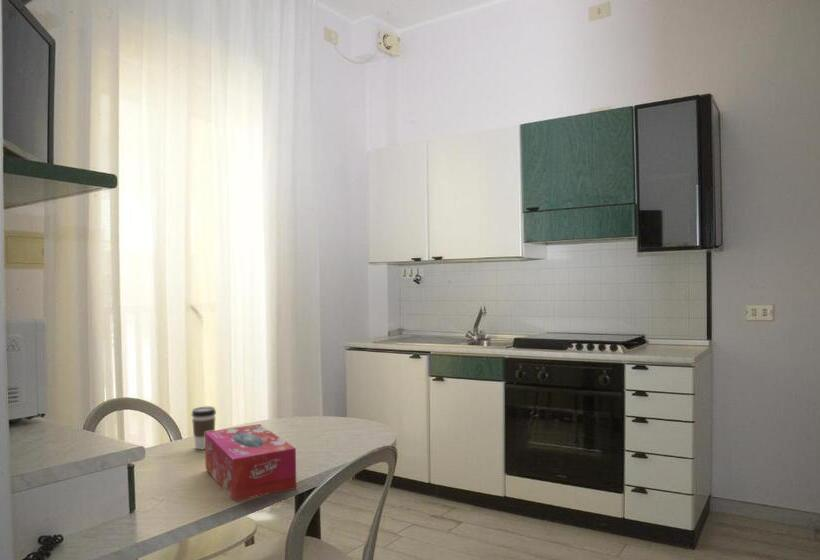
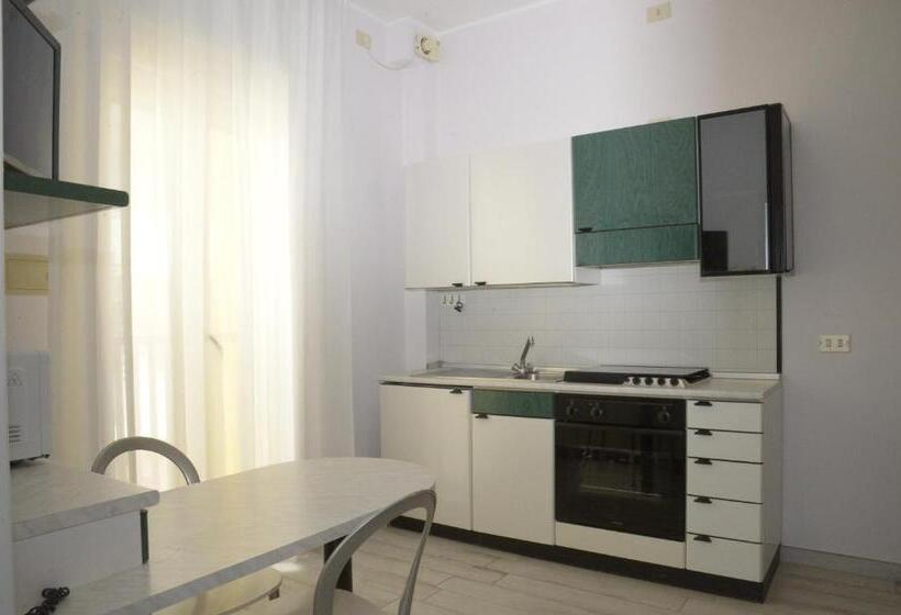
- coffee cup [190,406,217,450]
- tissue box [204,423,297,502]
